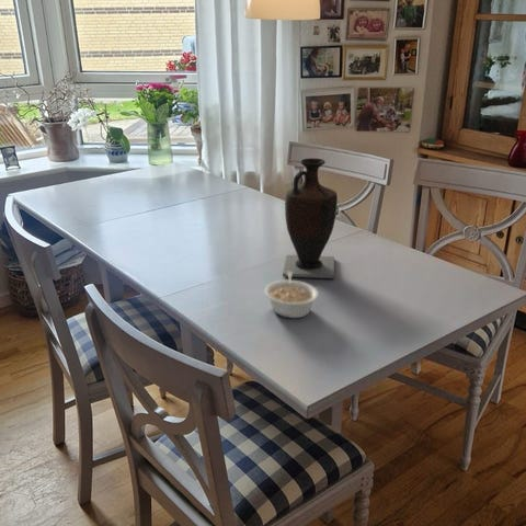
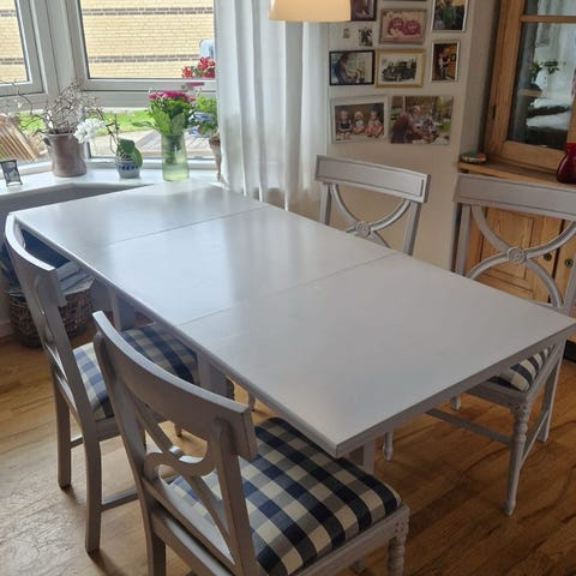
- vase [282,157,339,279]
- legume [263,272,320,319]
